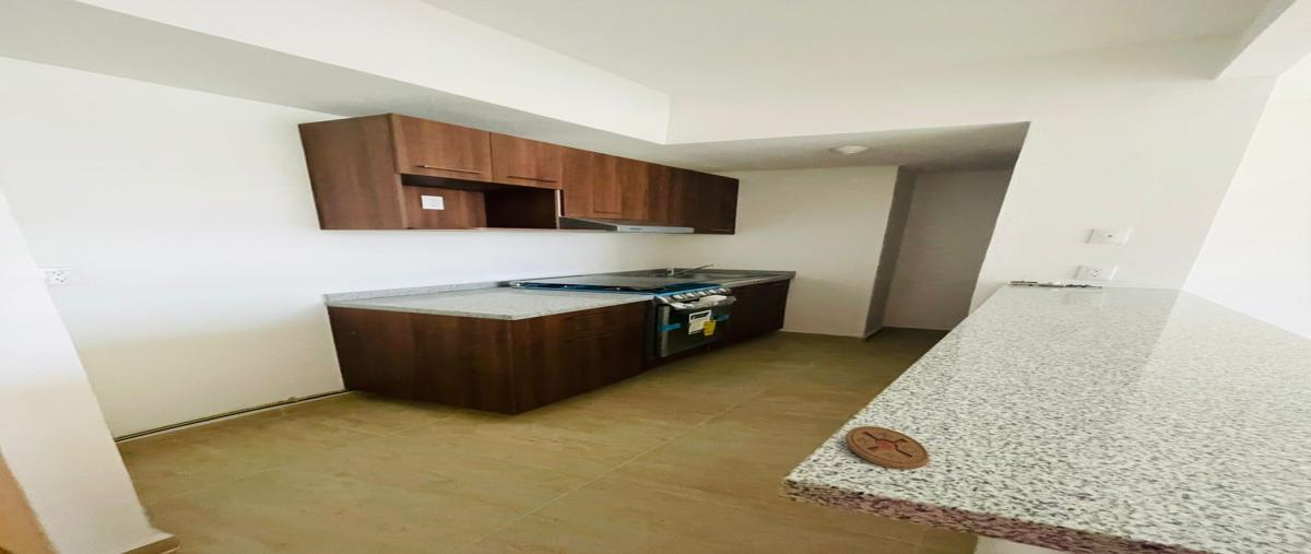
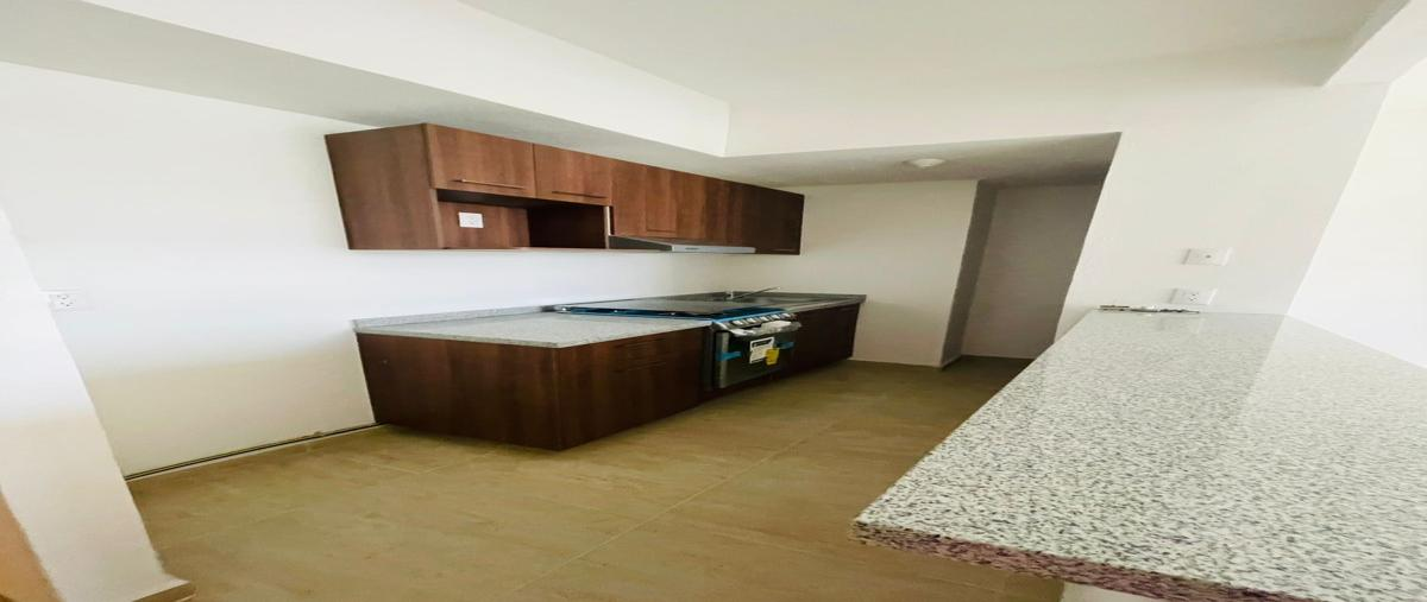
- coaster [845,425,930,471]
